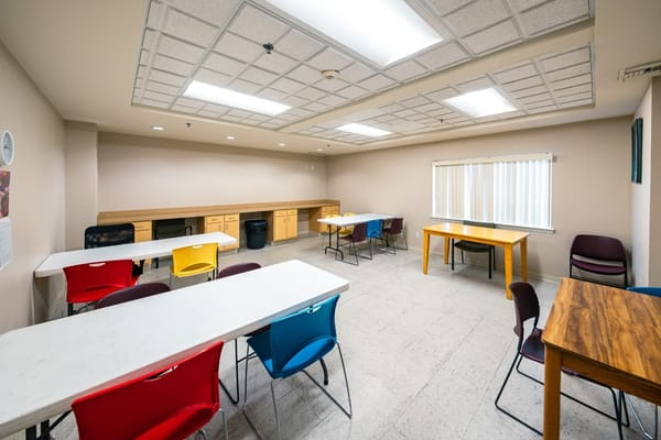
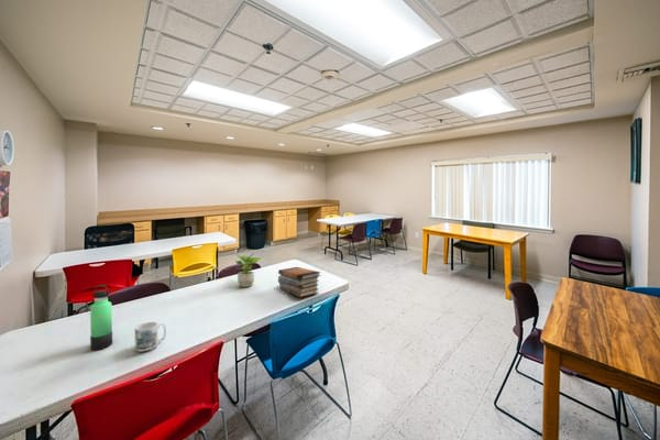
+ potted plant [234,253,263,288]
+ thermos bottle [89,284,113,351]
+ book stack [277,266,322,298]
+ mug [134,321,167,352]
